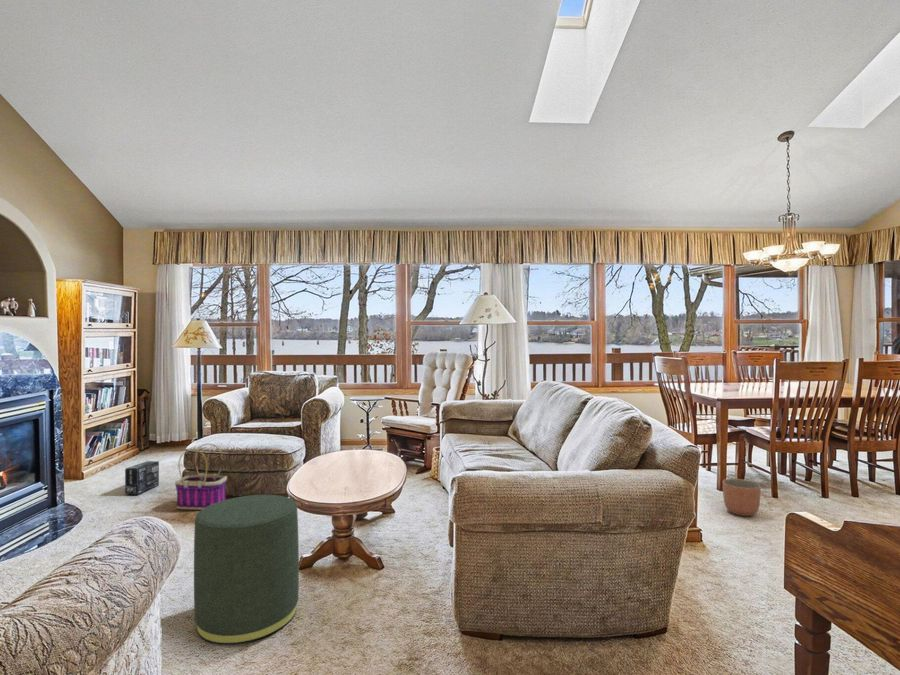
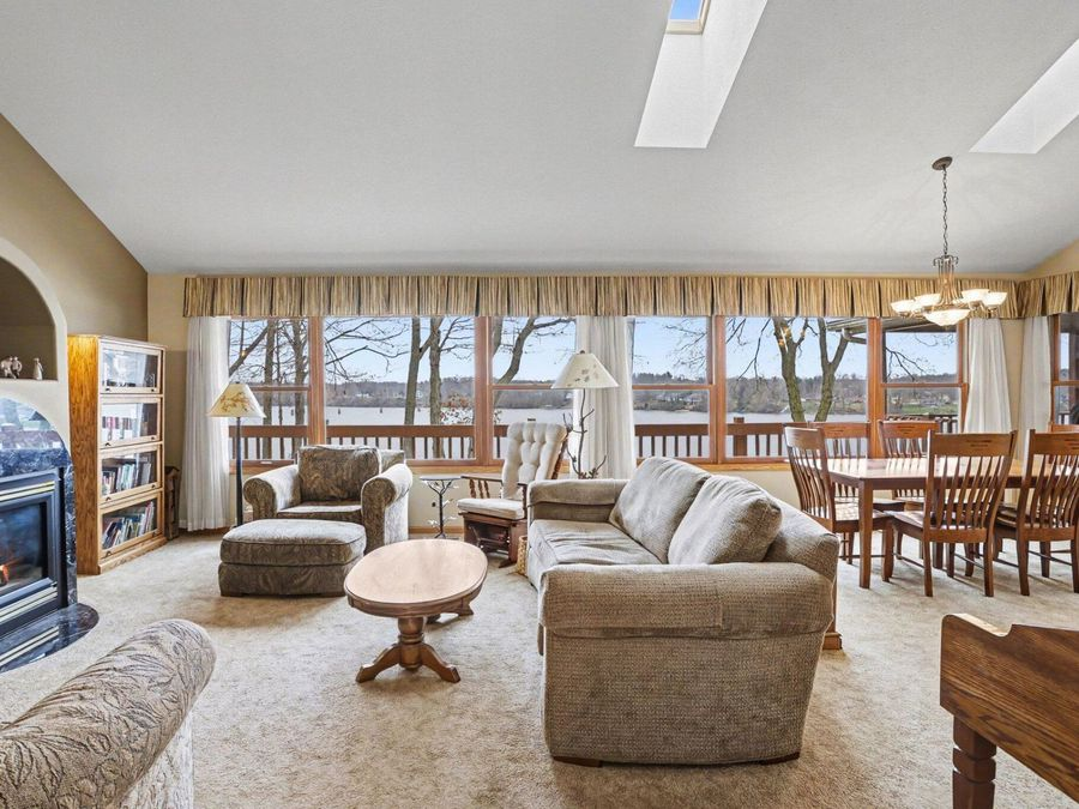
- planter [722,478,762,517]
- basket [174,443,228,511]
- ottoman [193,494,300,645]
- box [124,460,160,496]
